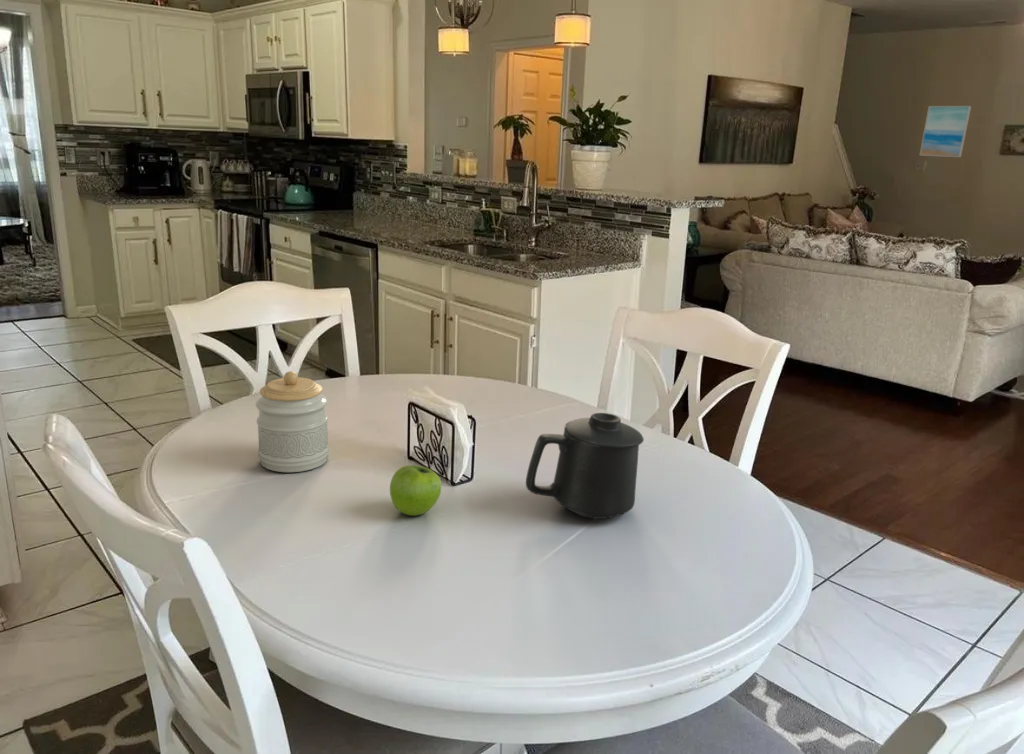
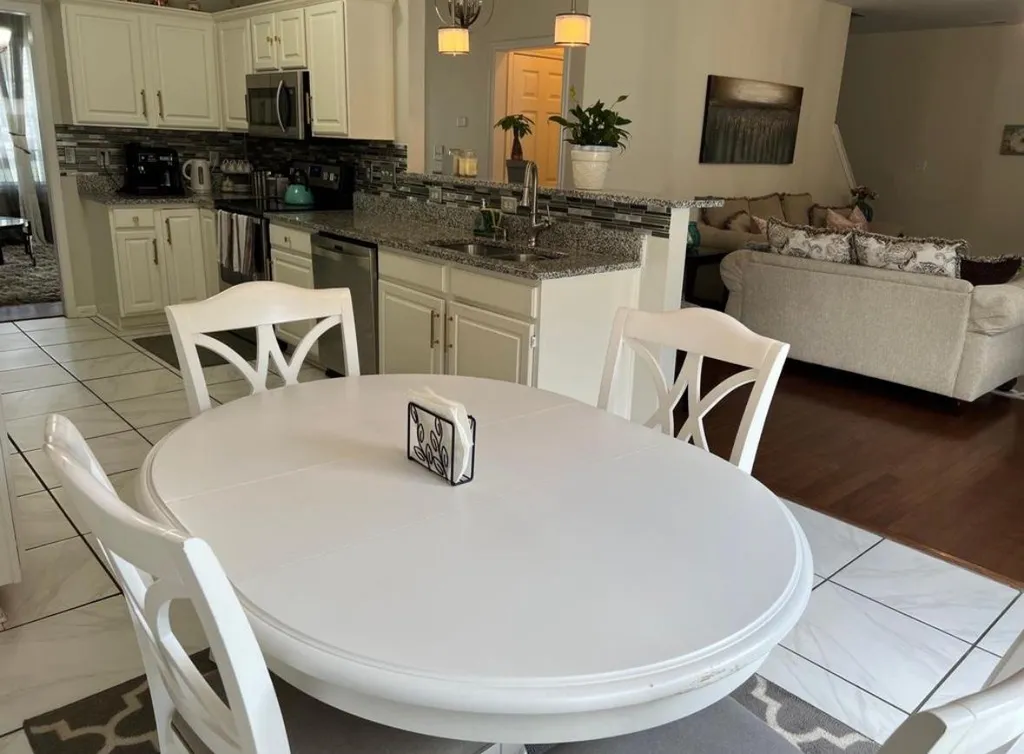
- mug [525,412,644,520]
- fruit [389,464,442,517]
- wall art [919,105,972,158]
- jar [254,370,330,473]
